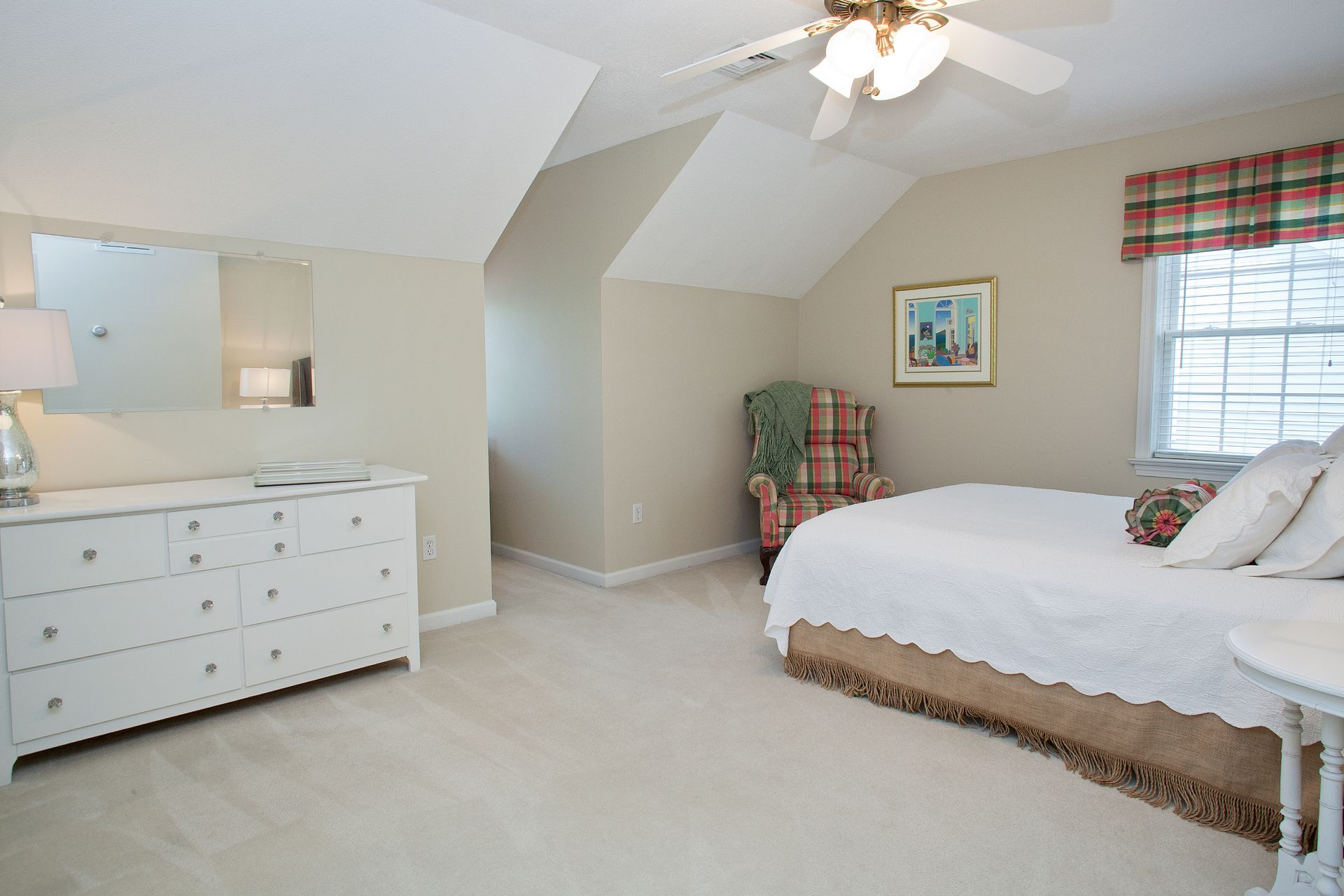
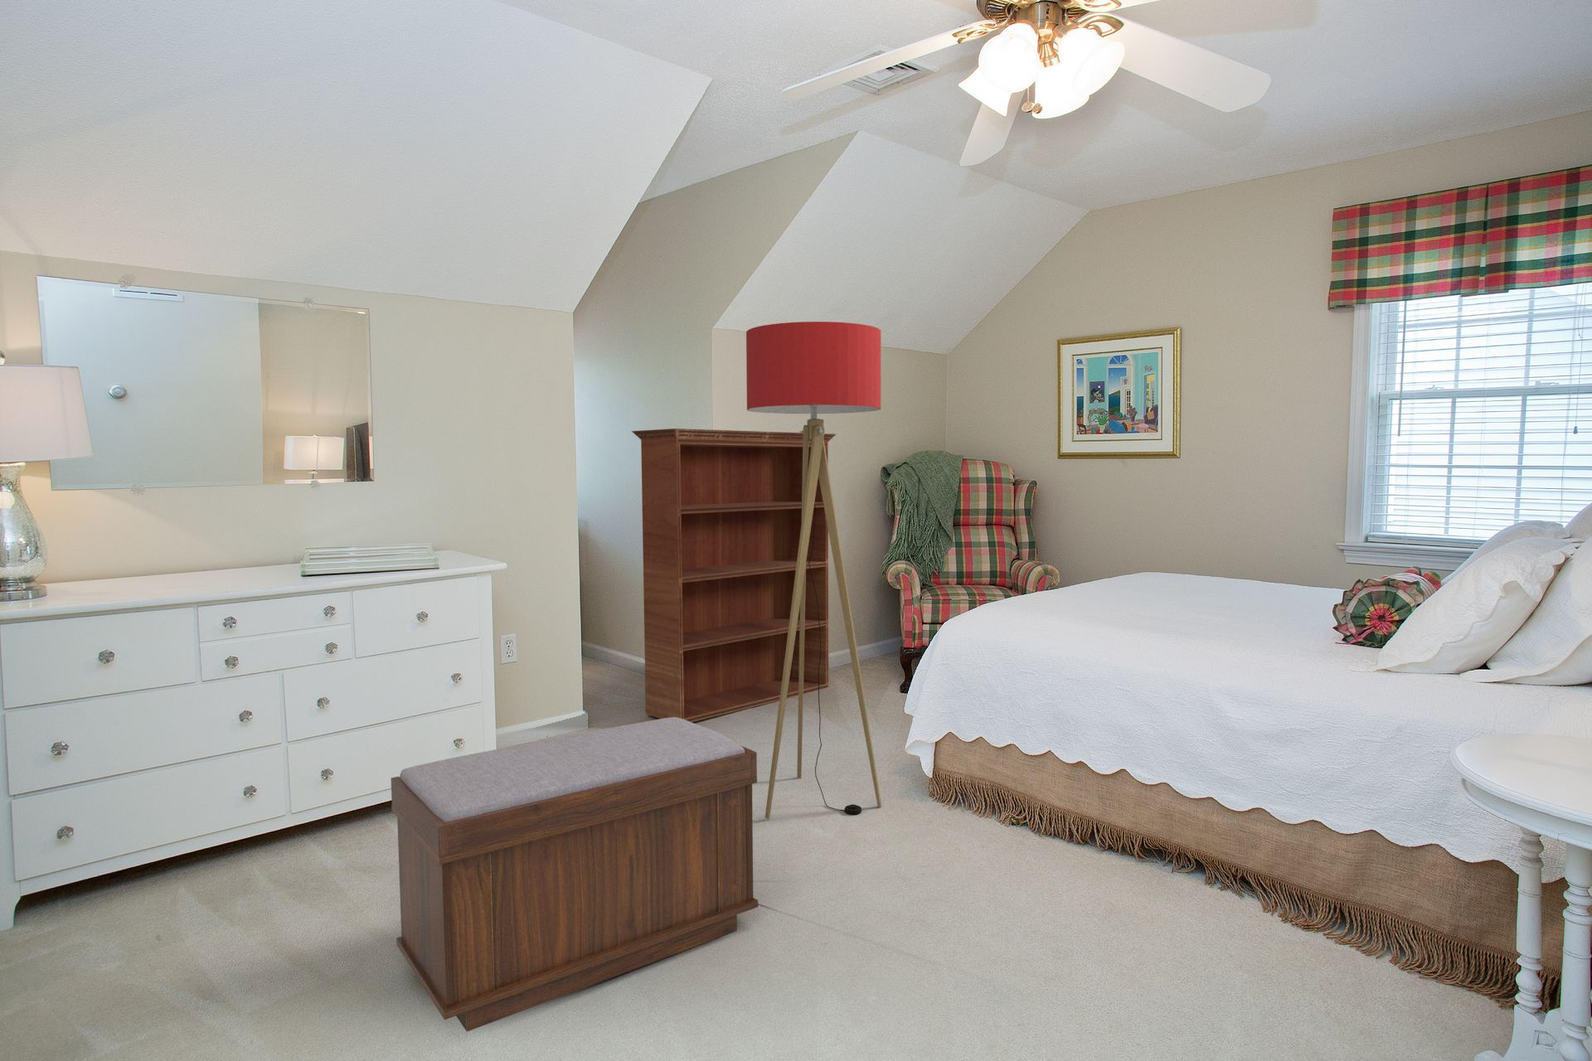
+ bench [391,716,758,1033]
+ floor lamp [745,321,882,819]
+ bookcase [631,427,836,722]
